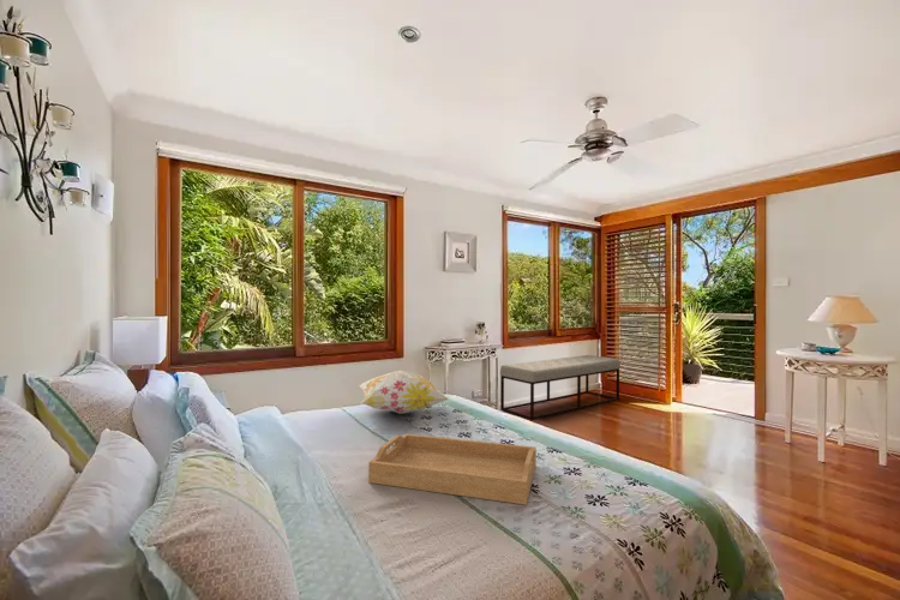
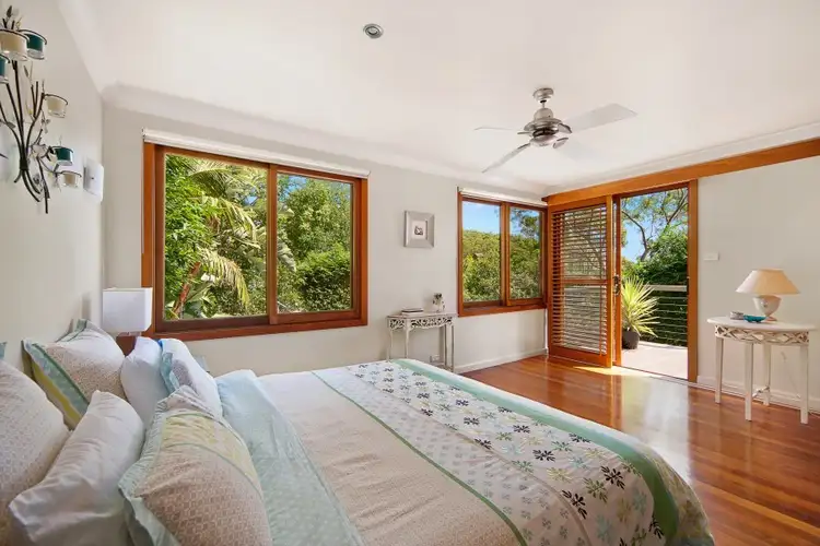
- serving tray [367,433,538,506]
- bench [499,354,622,421]
- decorative pillow [358,370,449,415]
